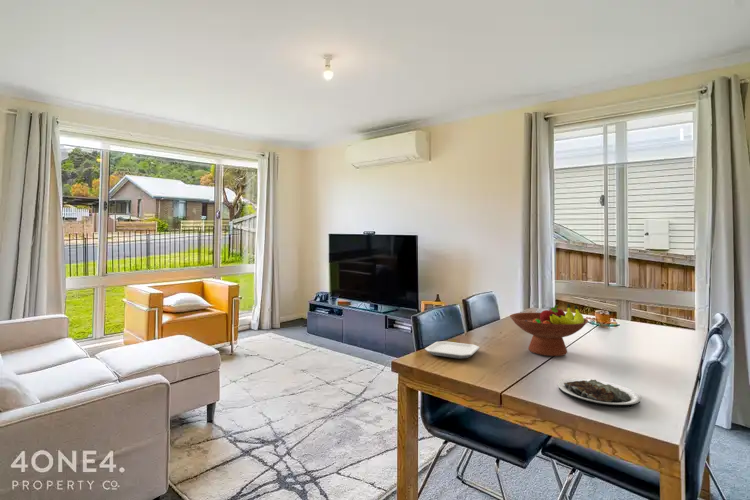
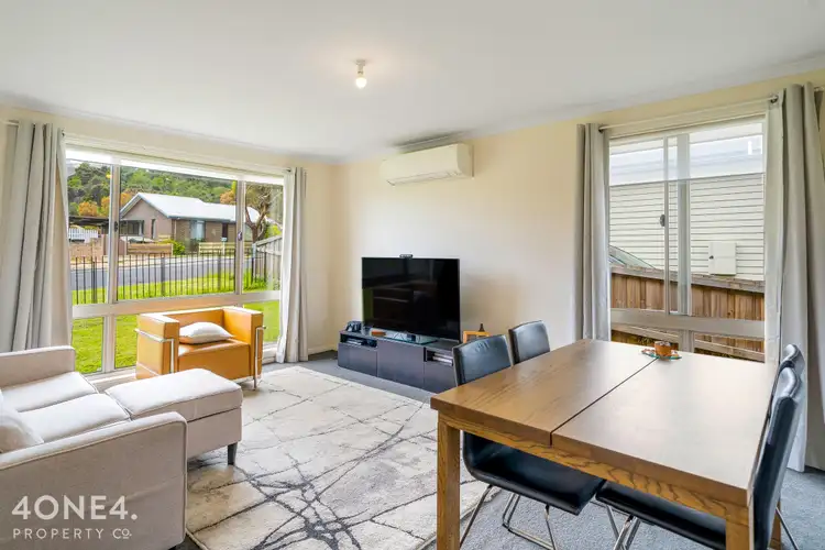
- fruit bowl [509,303,589,357]
- plate [557,377,642,409]
- plate [424,340,481,360]
